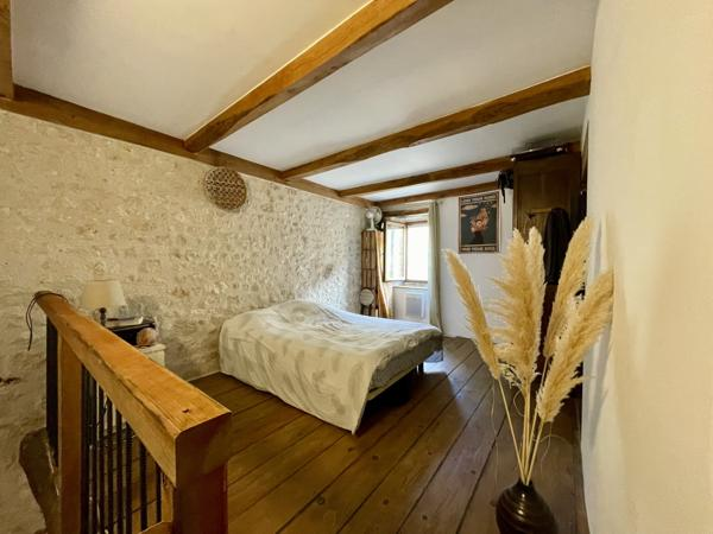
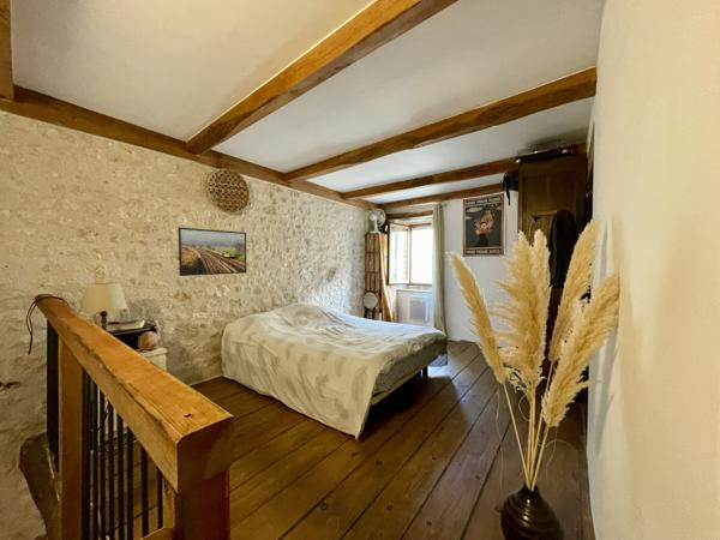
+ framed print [176,227,247,277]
